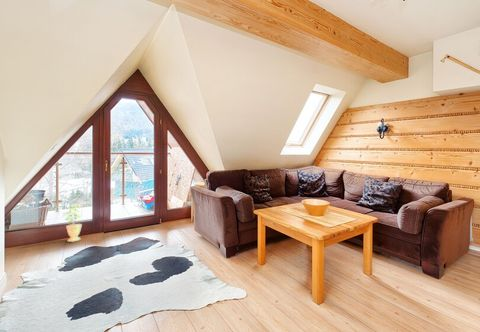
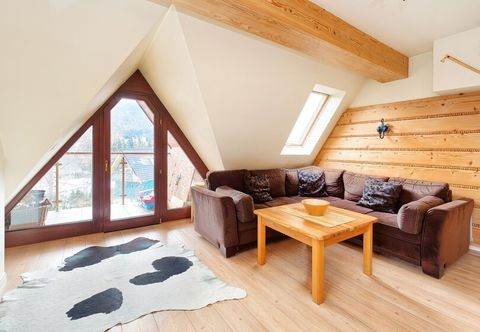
- potted plant [62,202,83,243]
